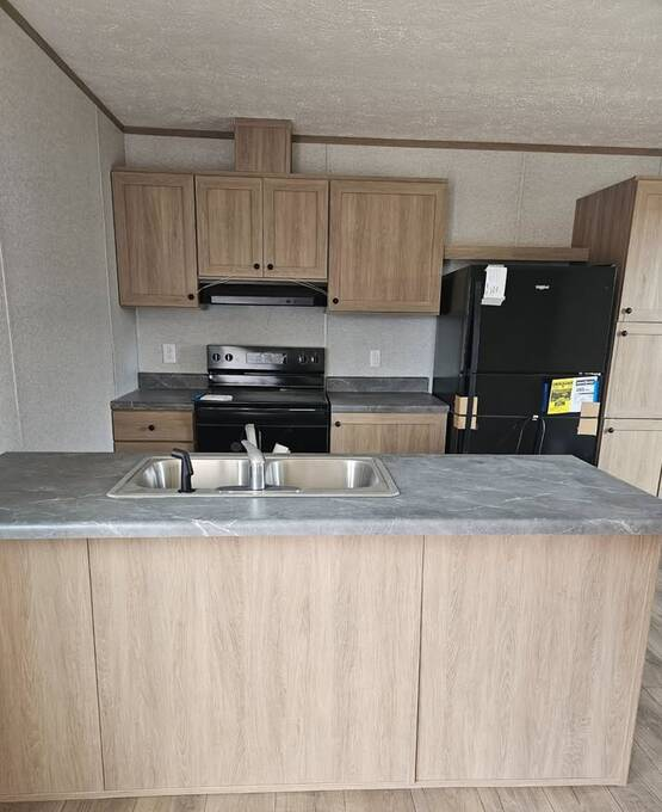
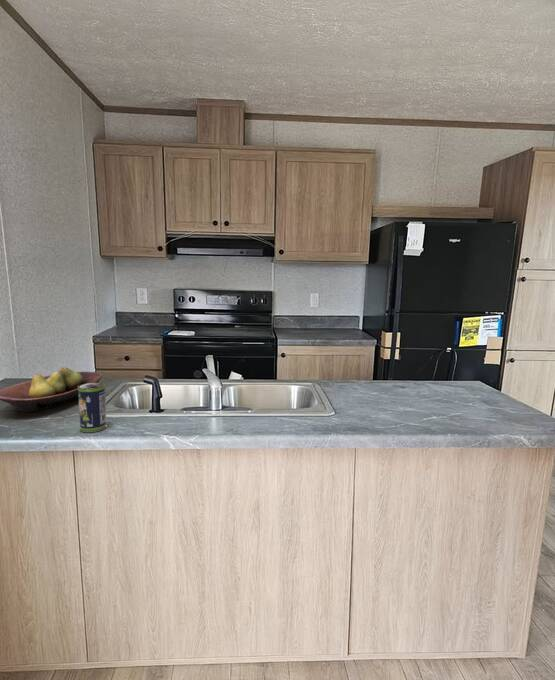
+ beverage can [77,382,107,433]
+ fruit bowl [0,366,103,413]
